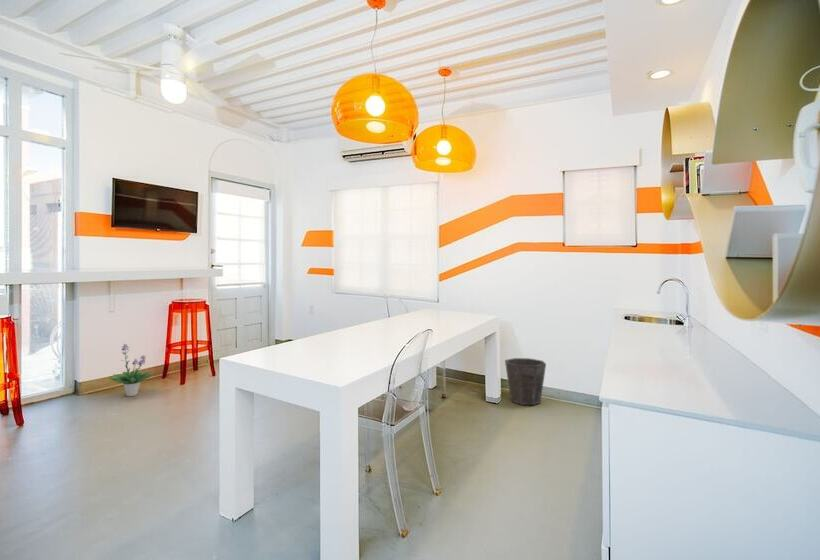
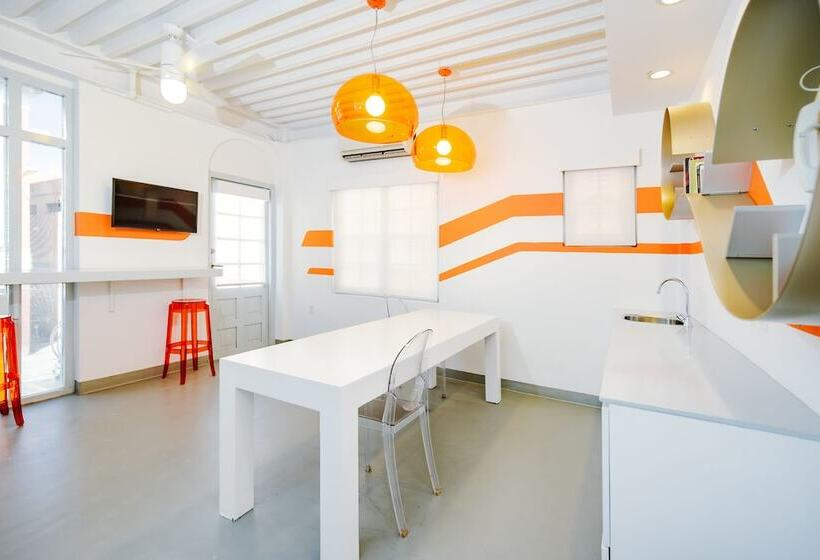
- waste bin [504,357,547,406]
- potted plant [107,343,156,397]
